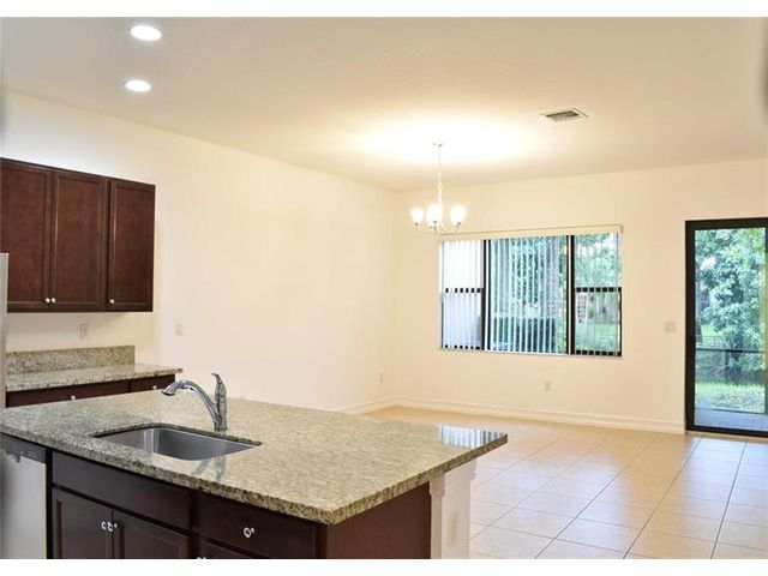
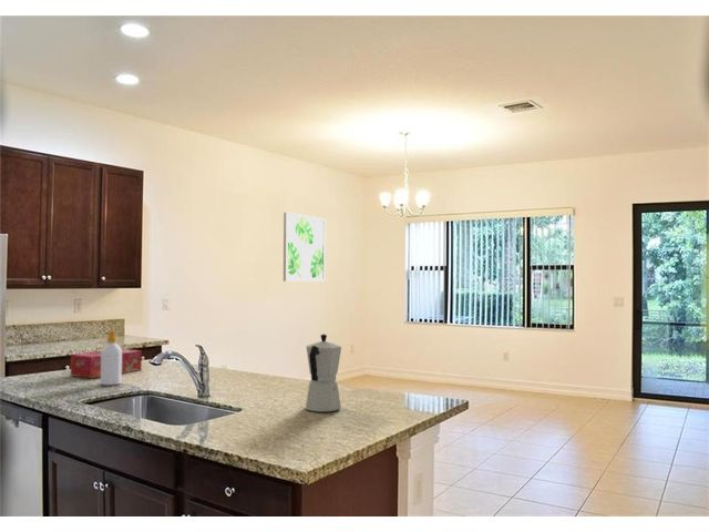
+ moka pot [305,334,342,413]
+ tissue box [70,348,143,379]
+ soap bottle [100,329,123,386]
+ wall art [282,212,327,283]
